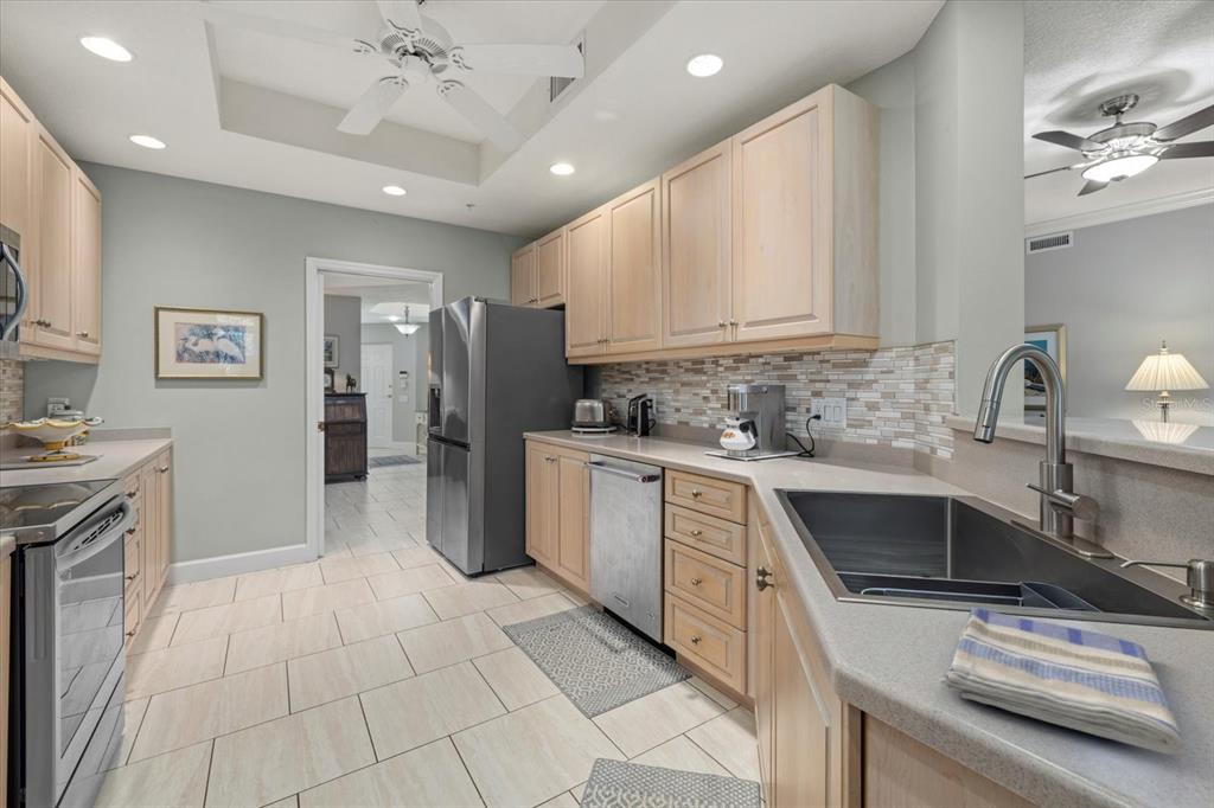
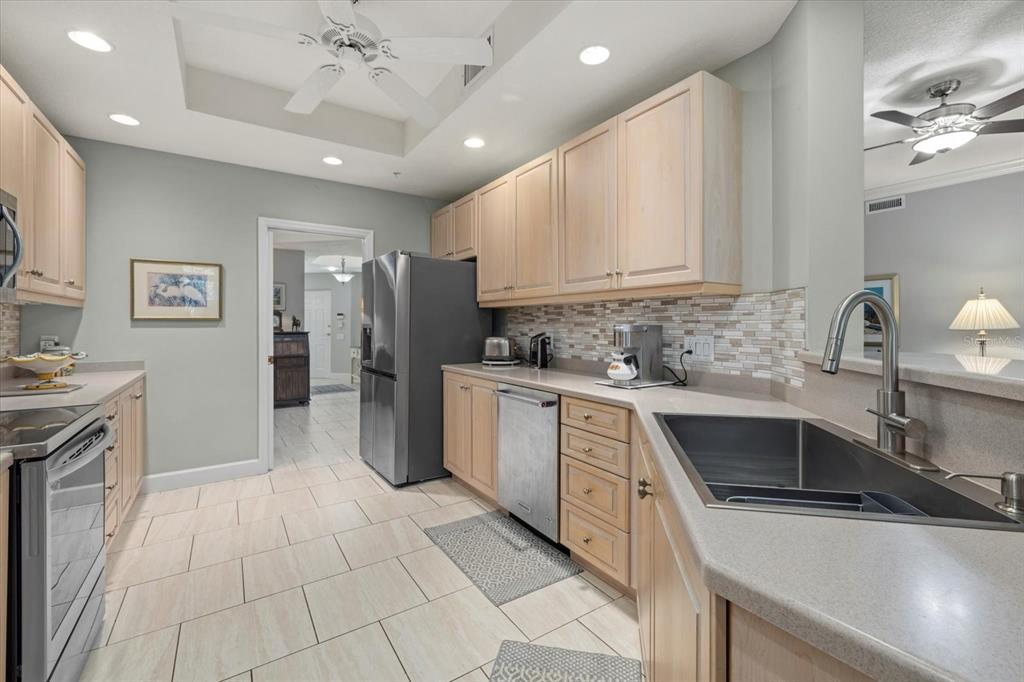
- dish towel [938,605,1186,756]
